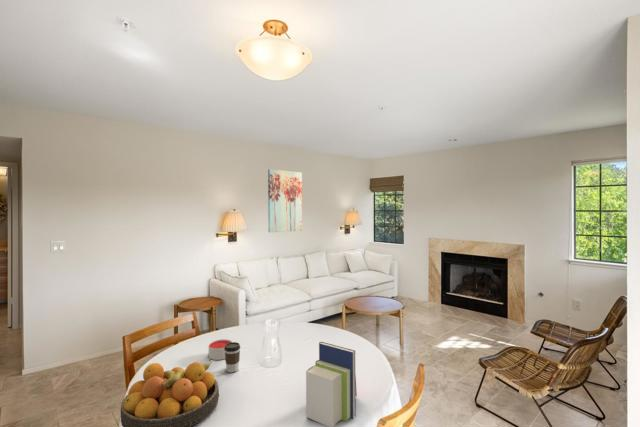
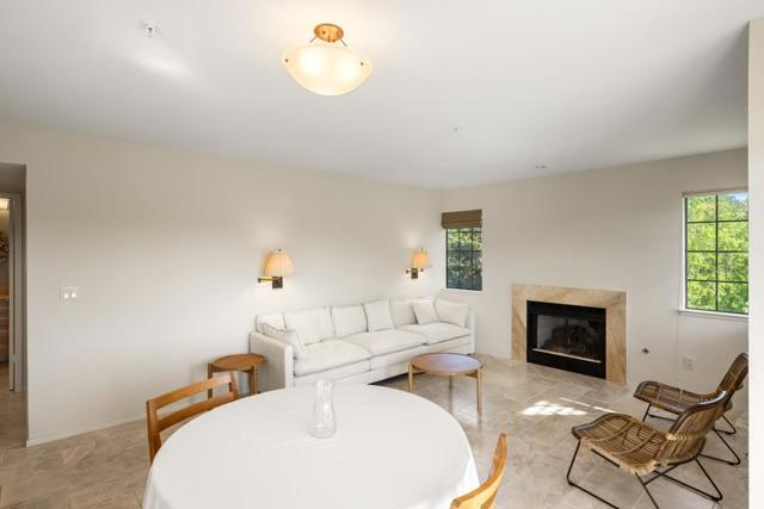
- fruit bowl [119,359,220,427]
- candle [208,338,233,361]
- wall art [267,168,303,233]
- coffee cup [224,341,241,373]
- book [305,341,358,427]
